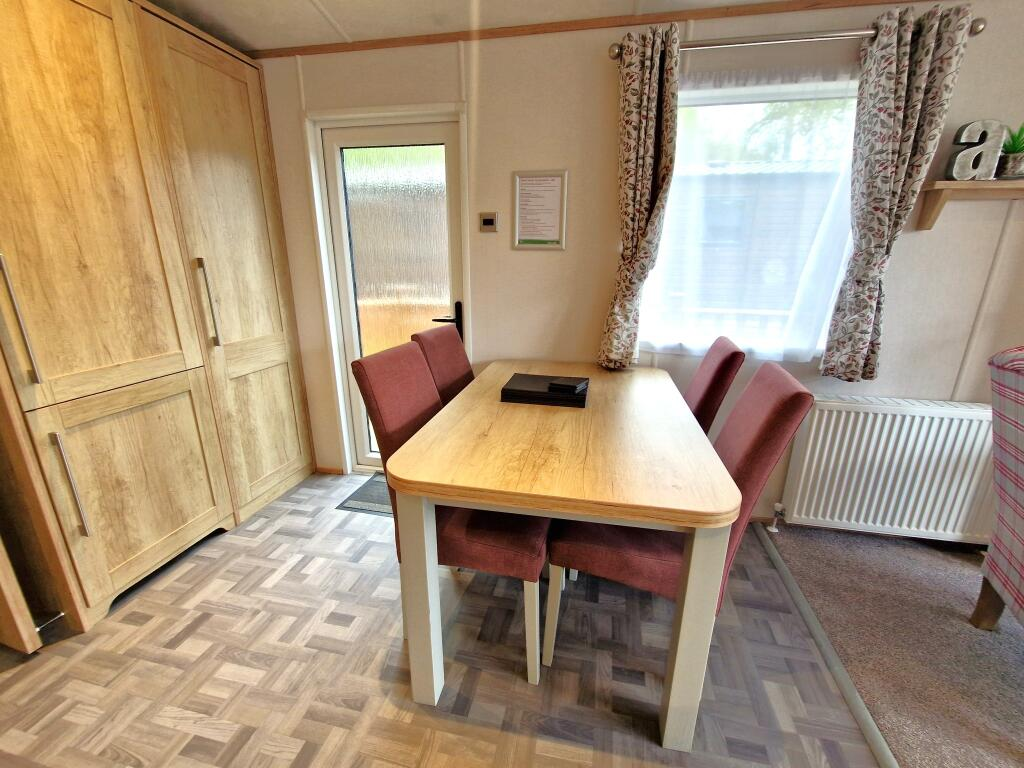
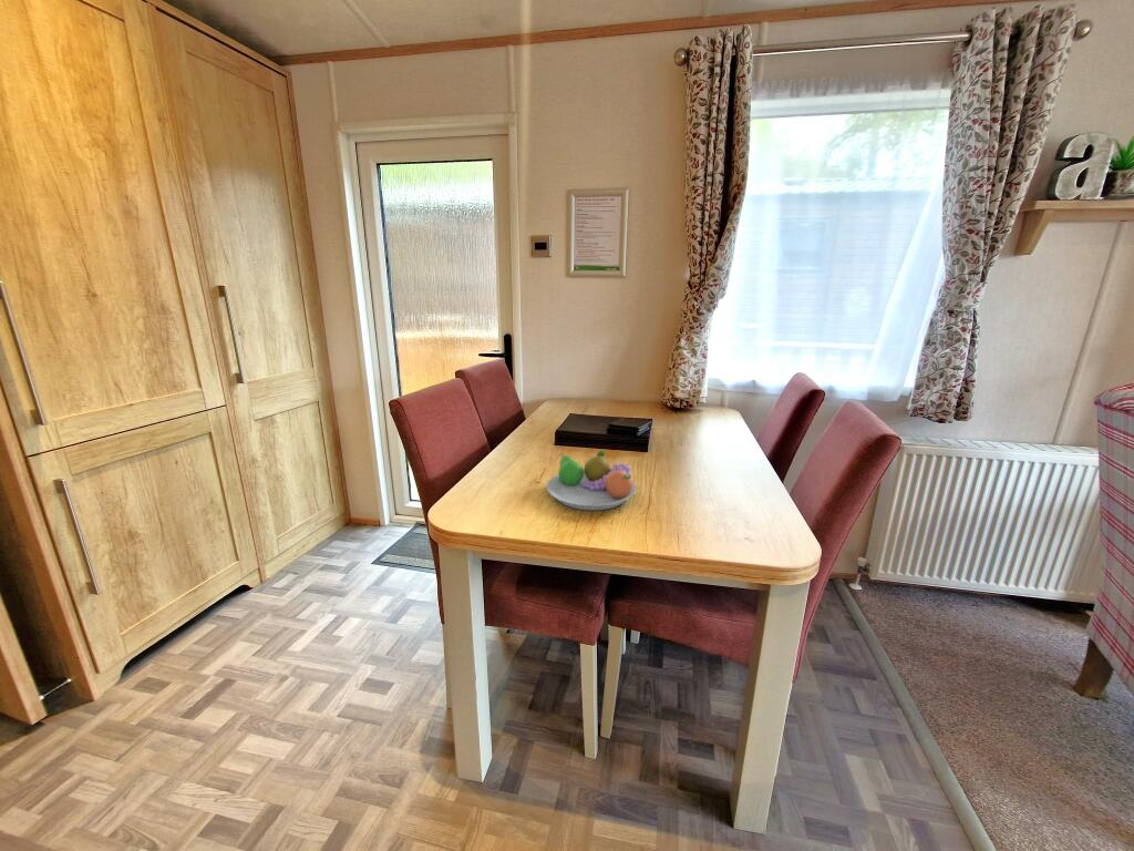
+ fruit bowl [545,450,637,512]
